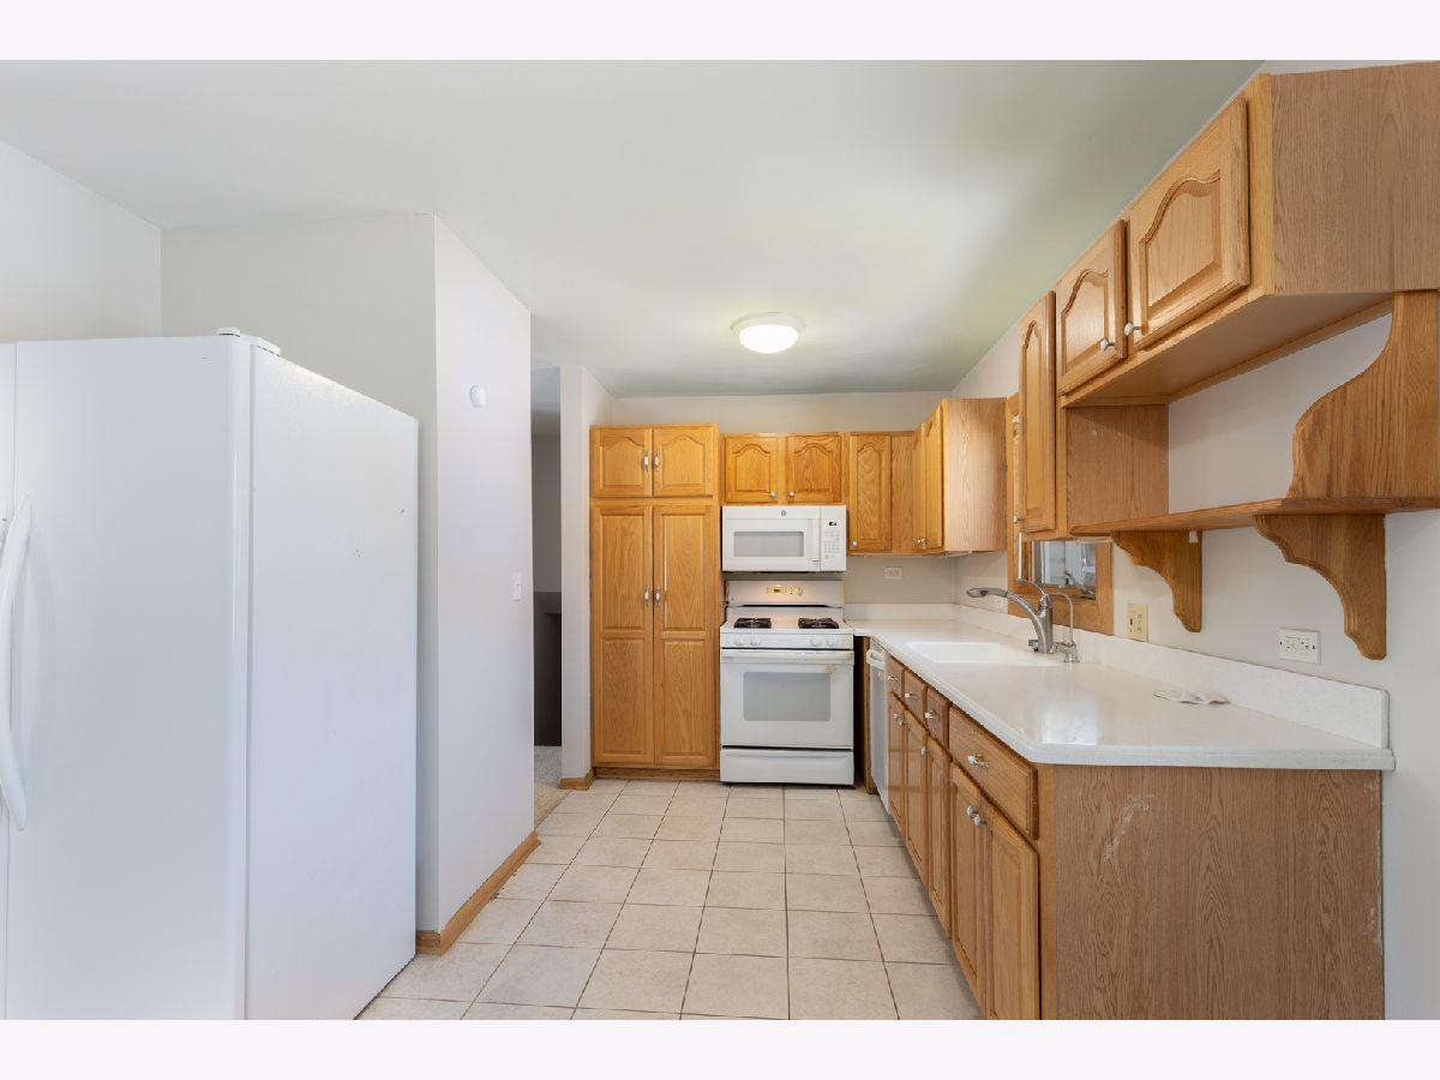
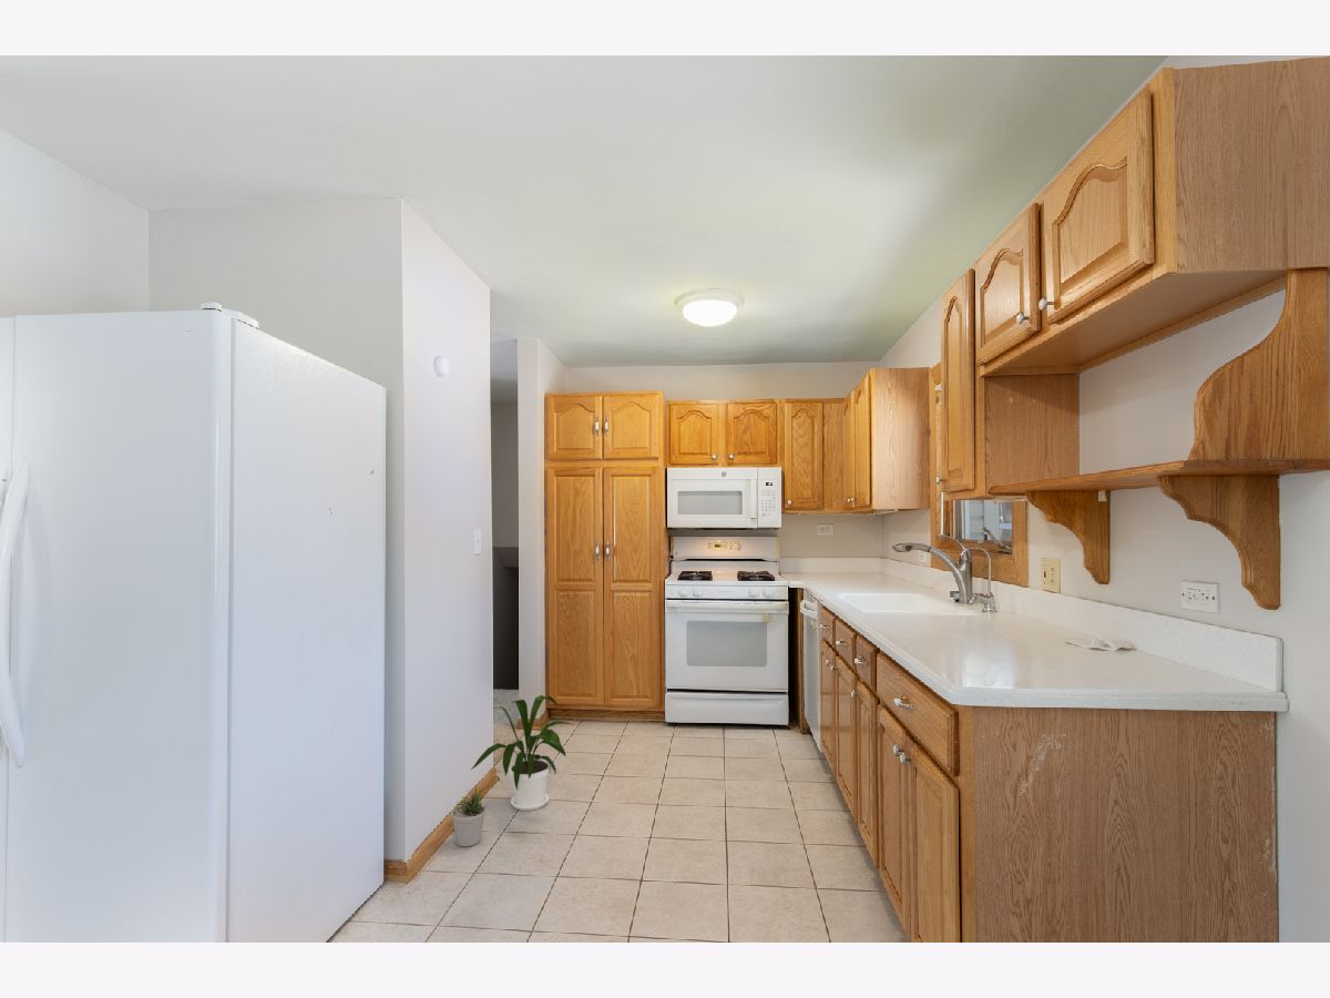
+ potted plant [450,784,491,847]
+ house plant [470,694,575,812]
